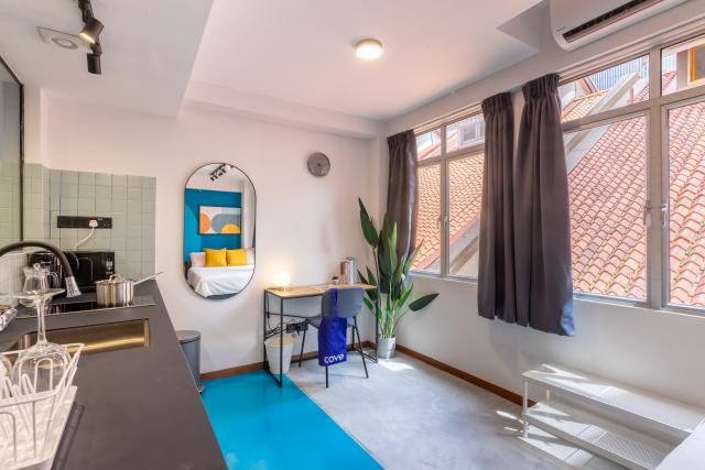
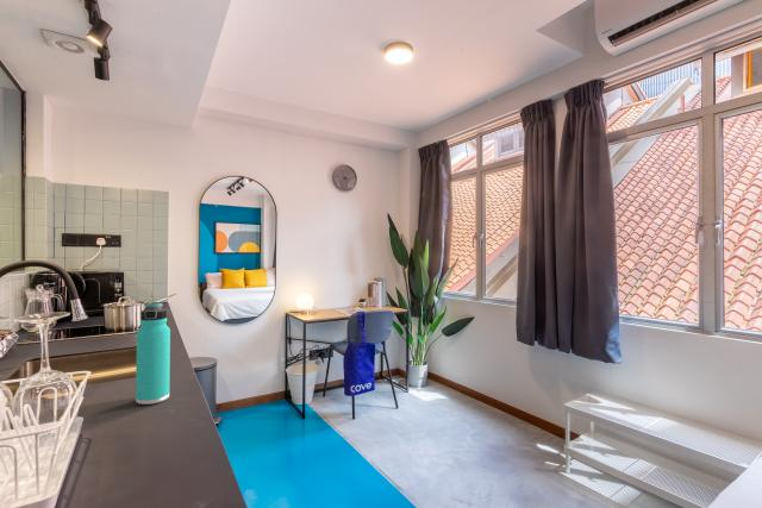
+ thermos bottle [135,301,171,406]
